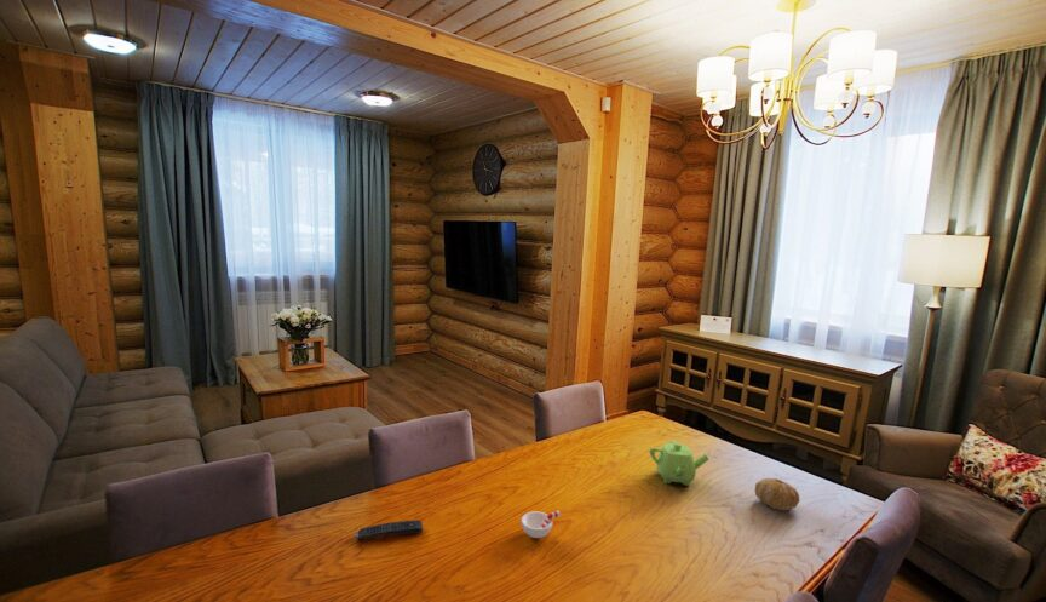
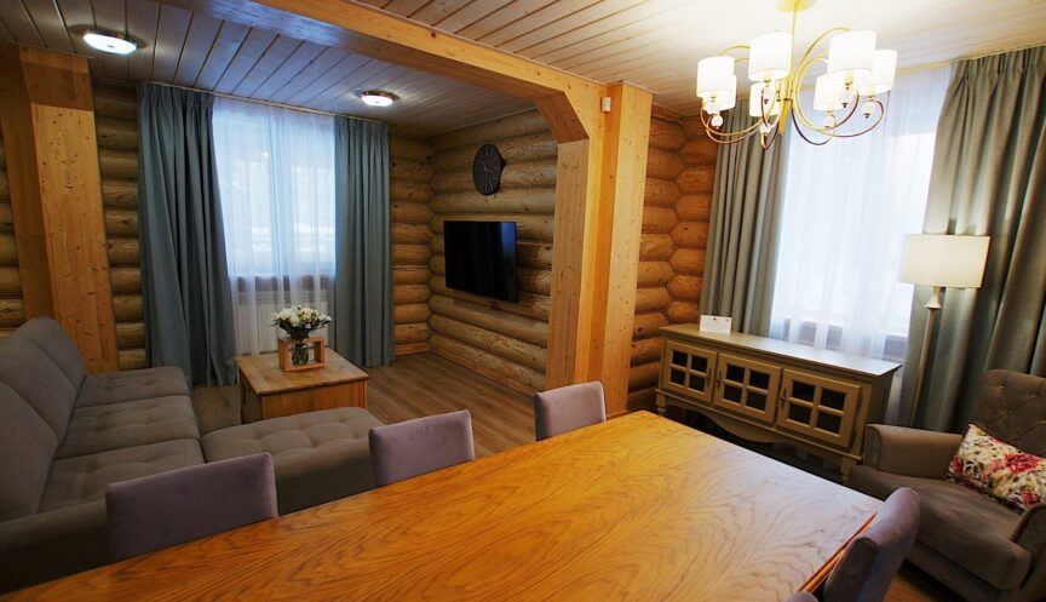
- cup [521,510,562,539]
- teapot [648,438,711,487]
- fruit [754,477,801,511]
- remote control [354,518,424,540]
